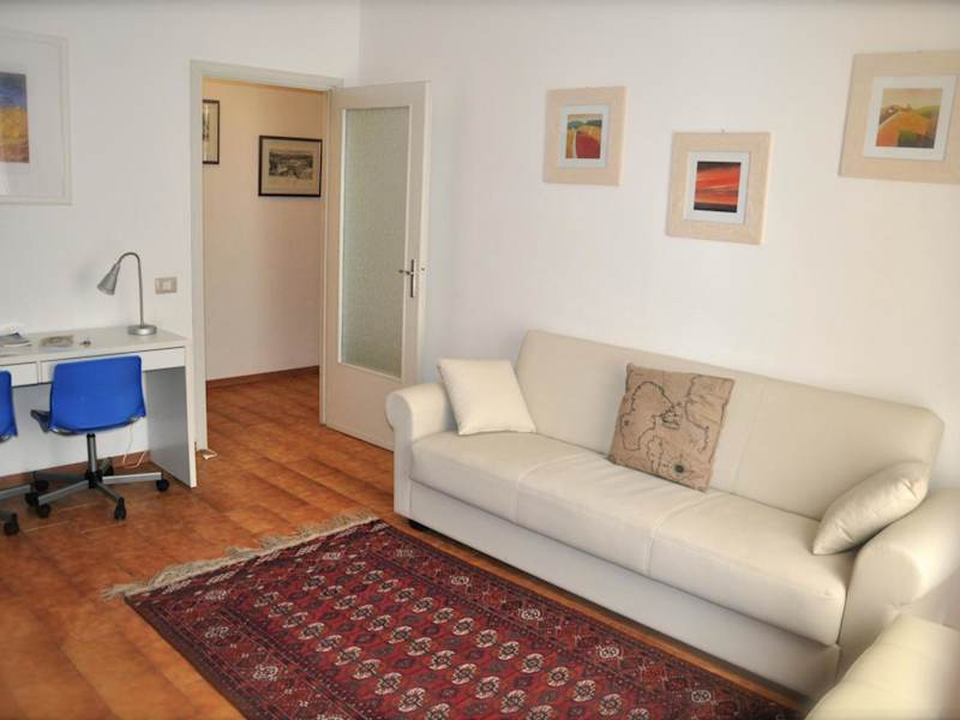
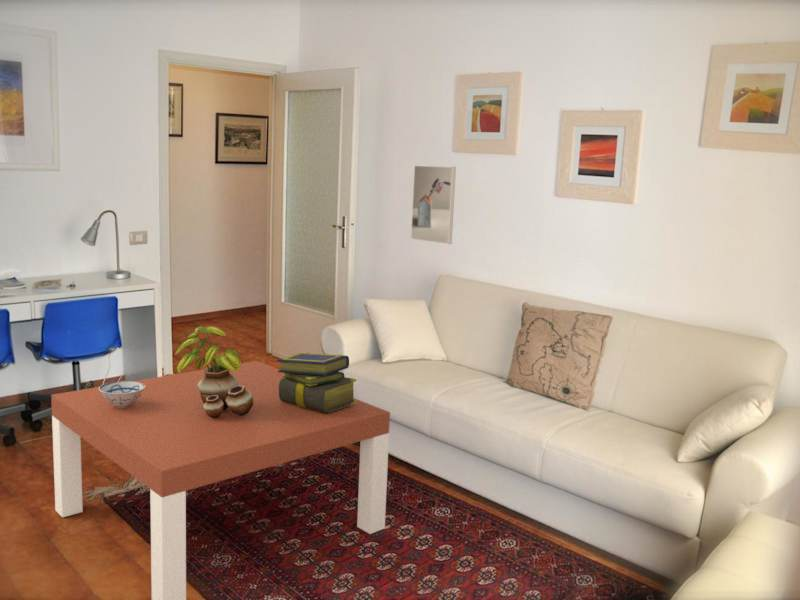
+ coffee table [50,360,391,600]
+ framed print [410,164,457,245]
+ stack of books [276,352,357,412]
+ ceramic bowl [99,380,145,408]
+ potted plant [174,325,254,418]
